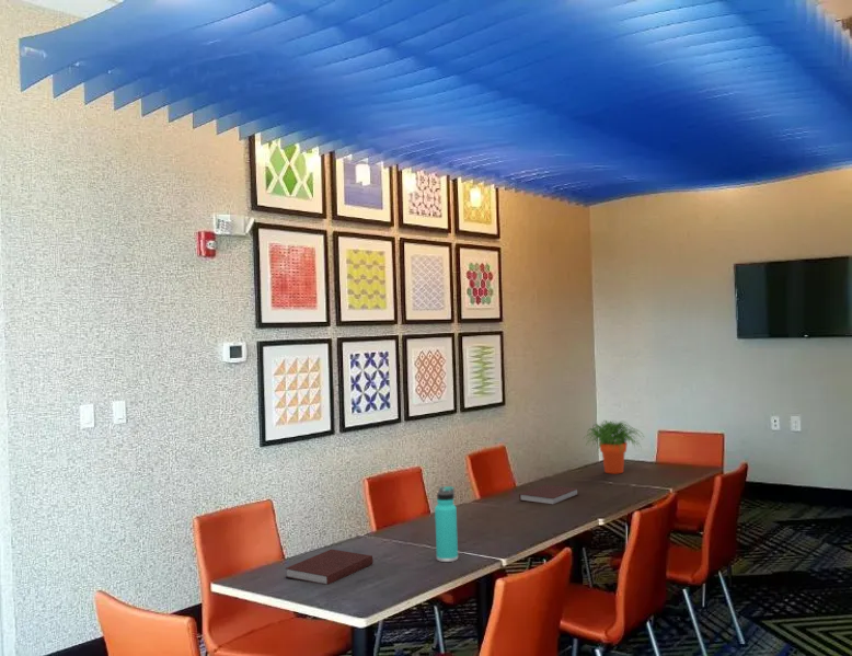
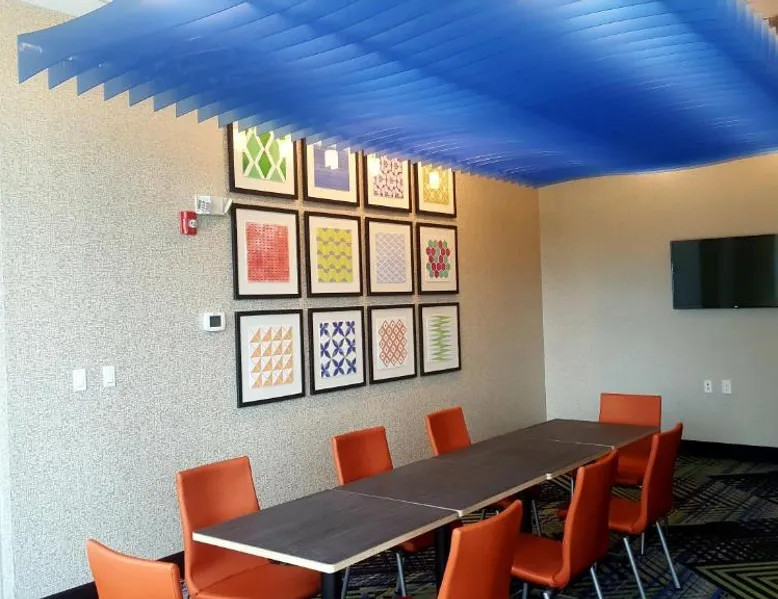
- notebook [285,549,373,586]
- thermos bottle [434,485,459,563]
- notebook [518,484,579,506]
- potted plant [582,419,646,475]
